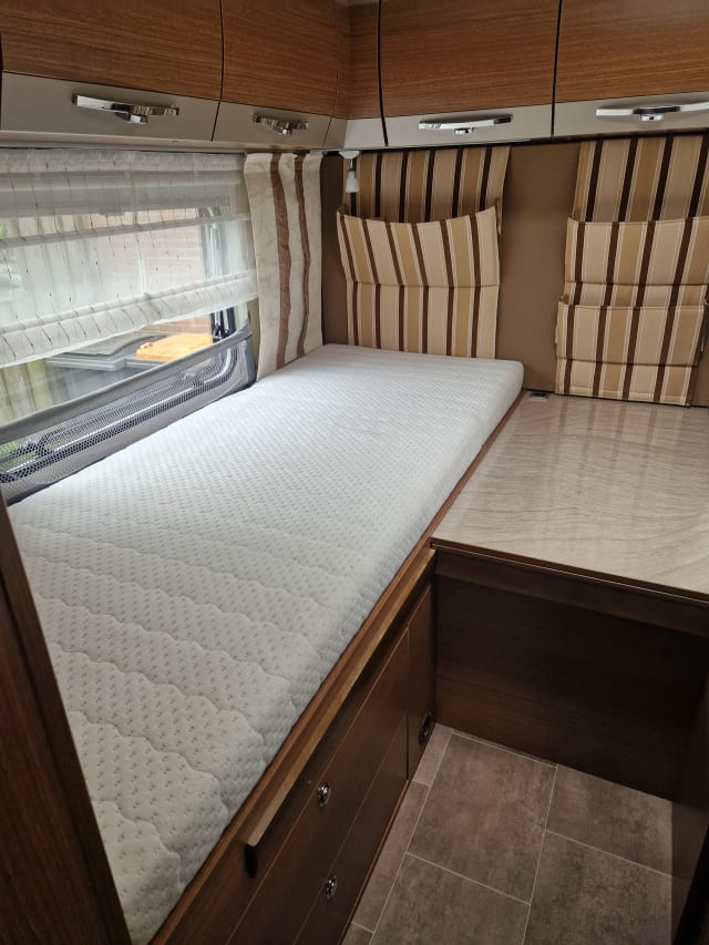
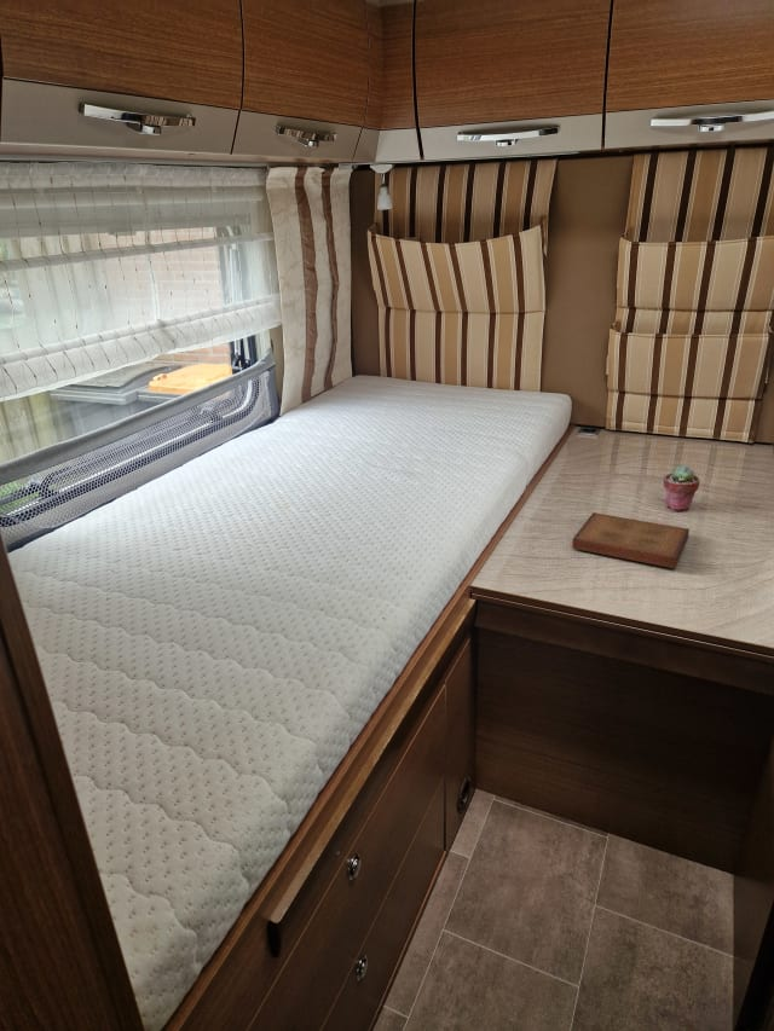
+ book [571,511,691,569]
+ potted succulent [663,465,701,512]
